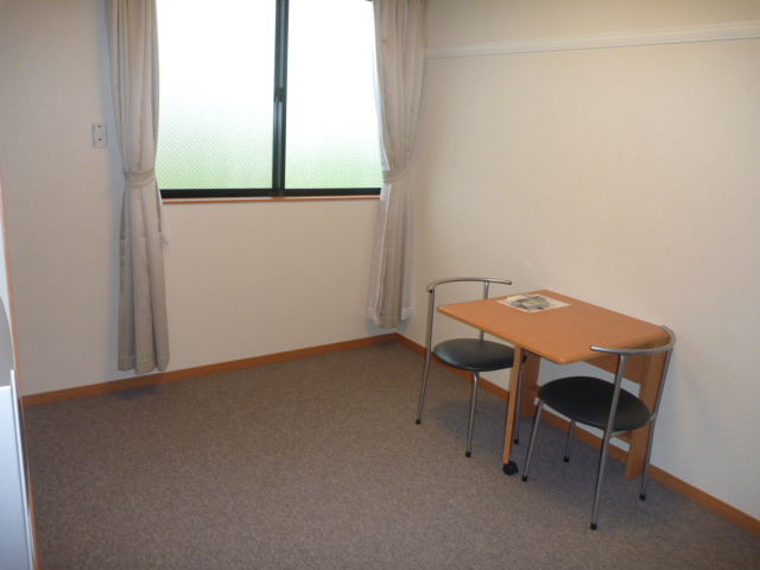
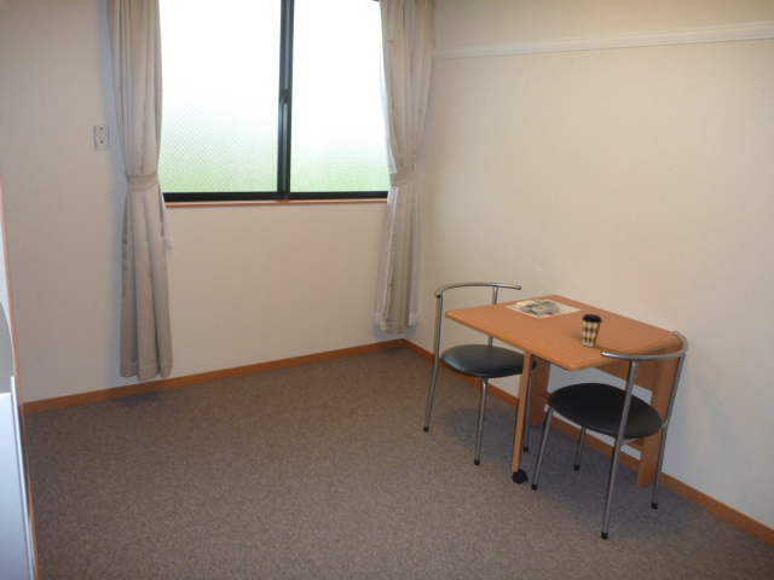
+ coffee cup [580,313,603,348]
